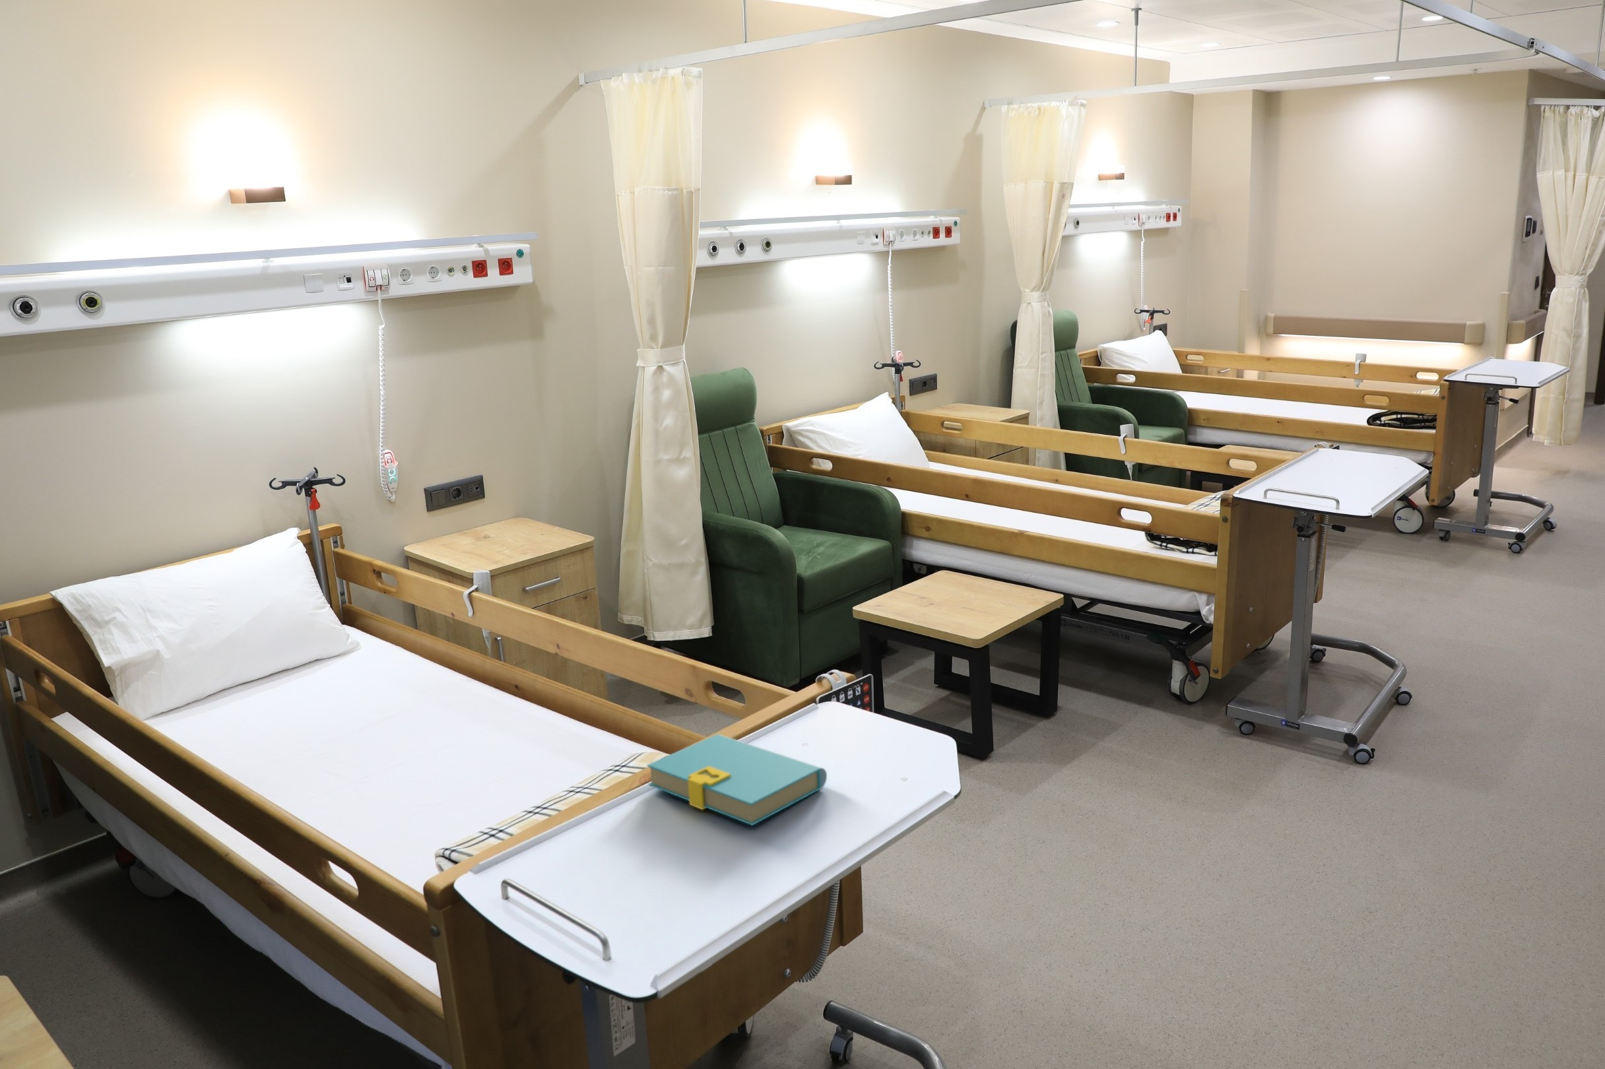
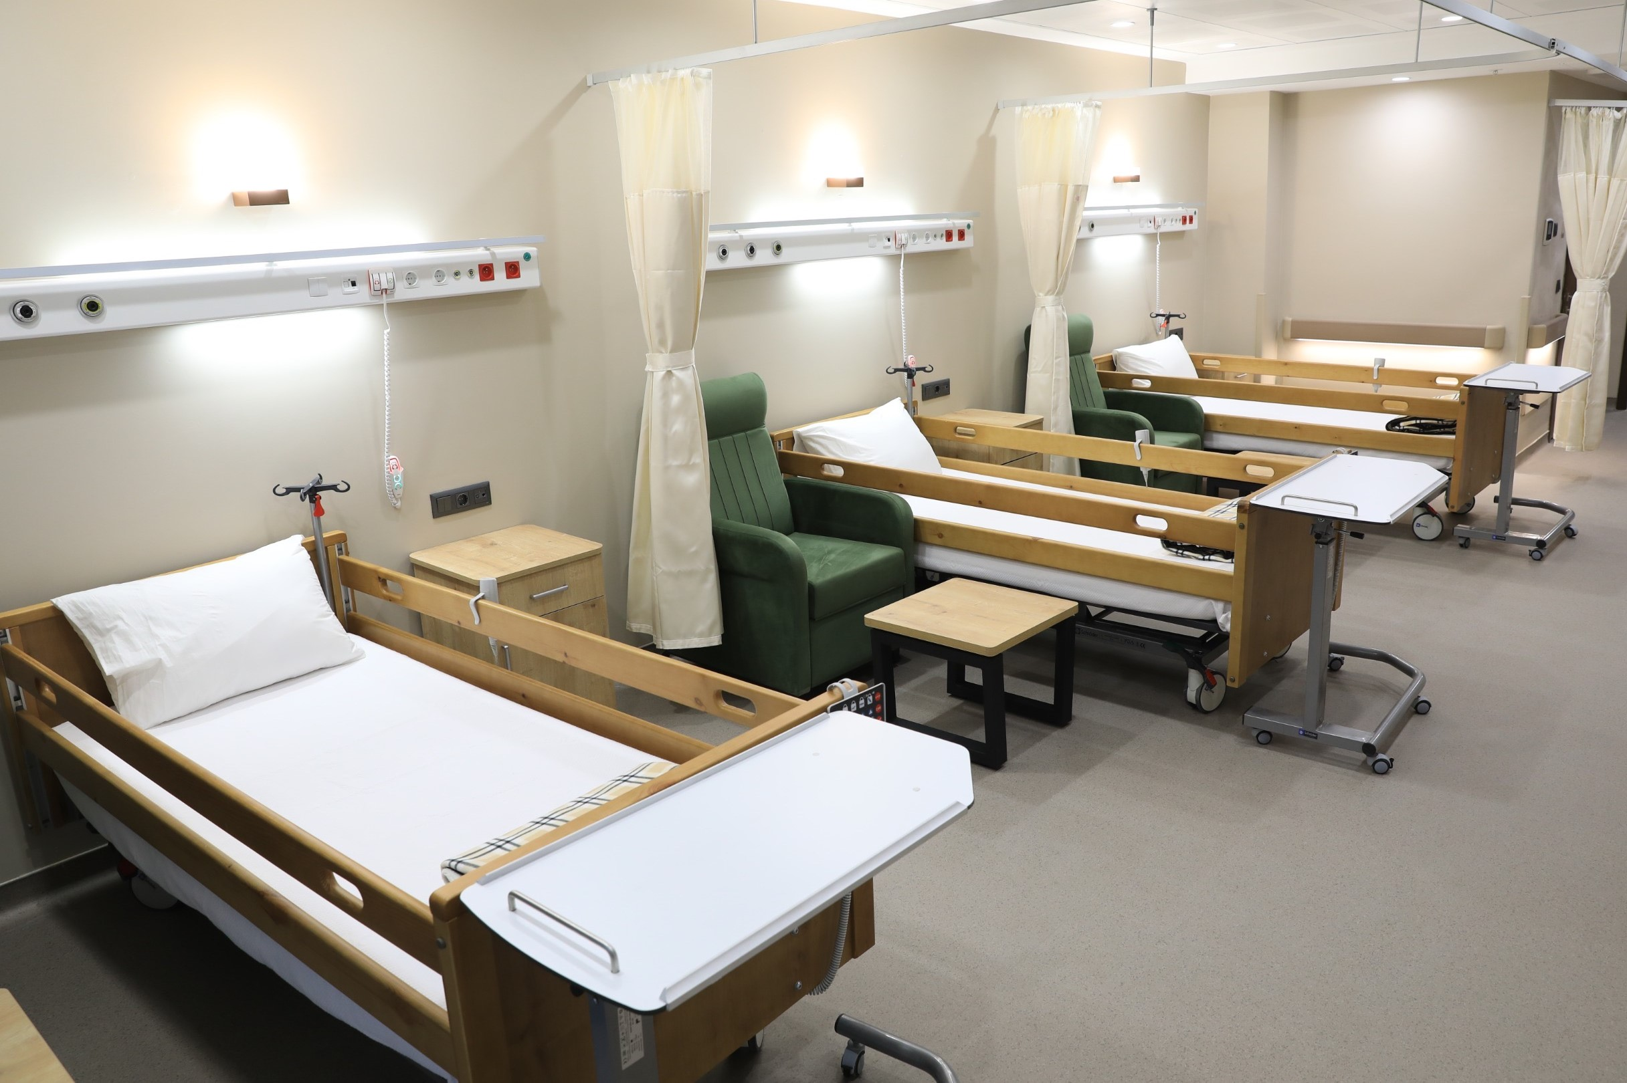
- book [647,734,828,826]
